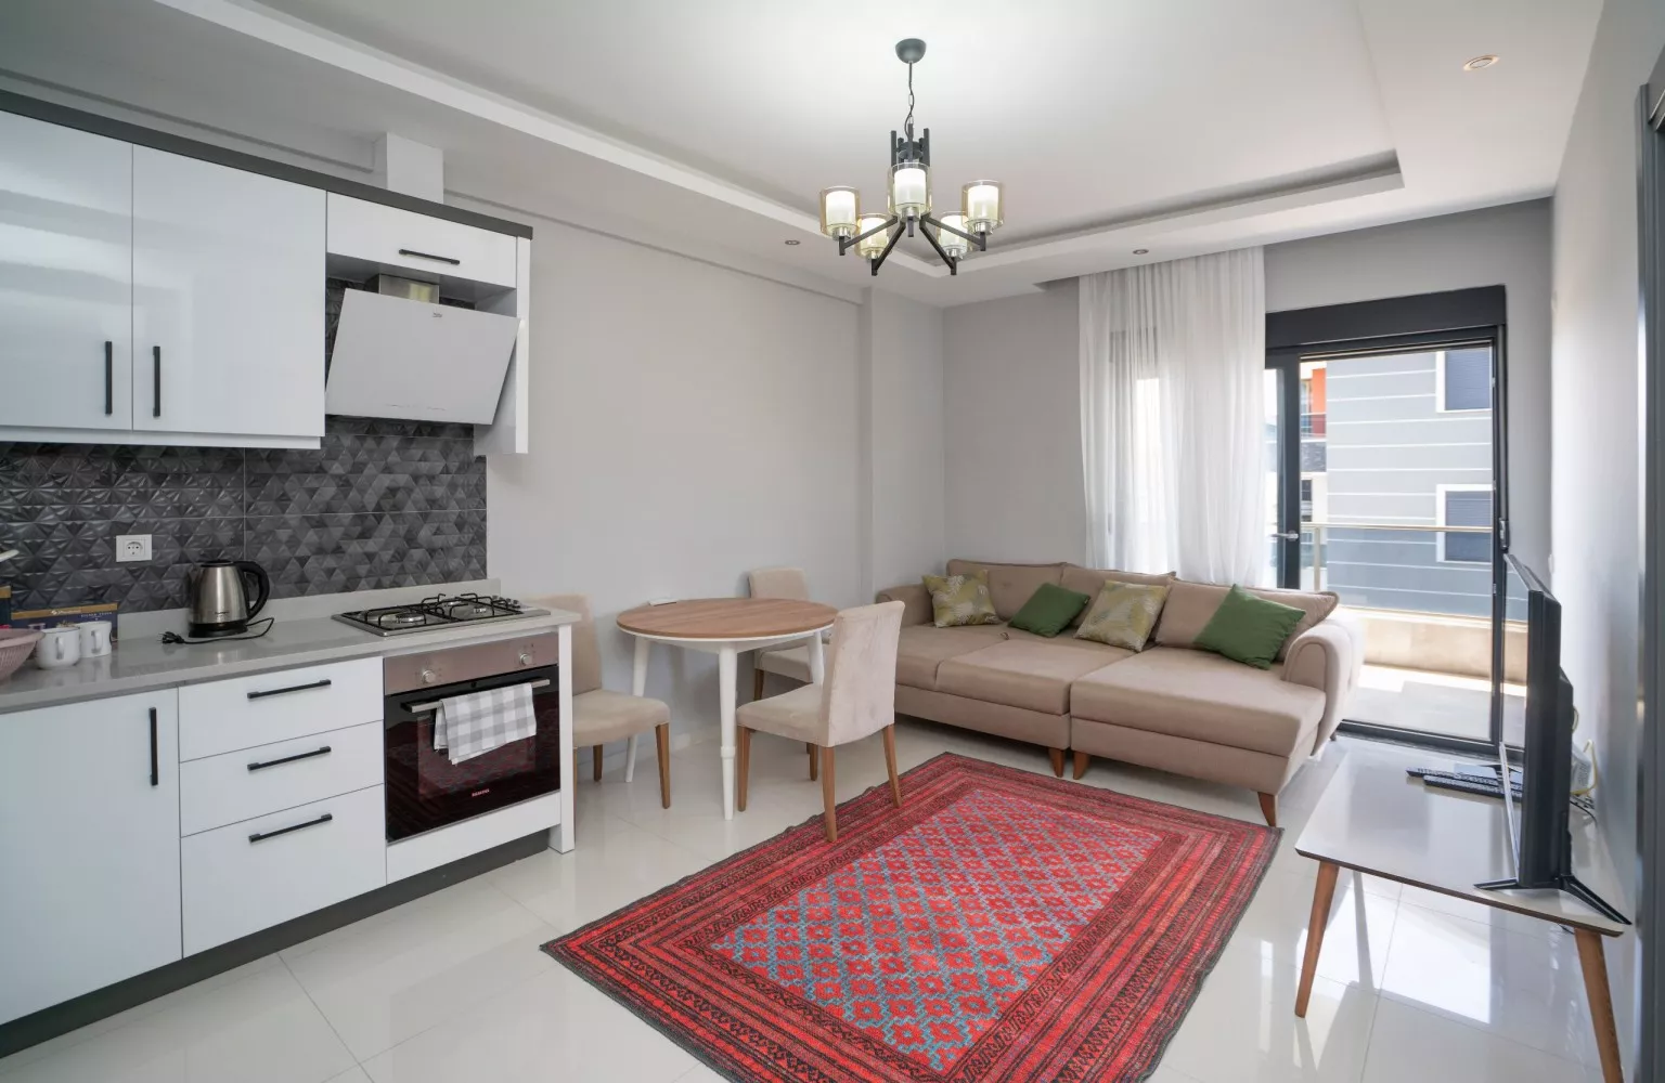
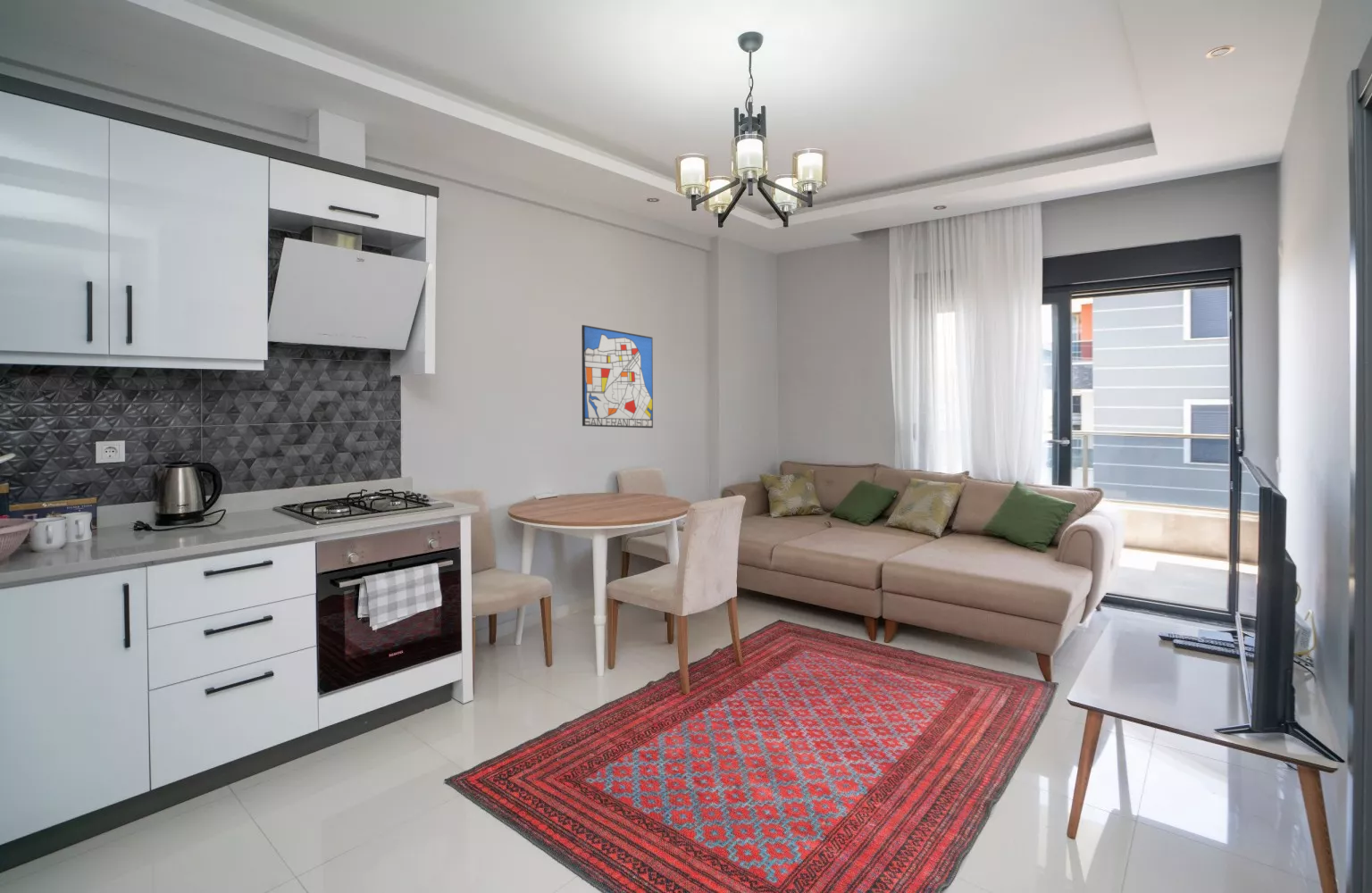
+ wall art [581,324,654,429]
